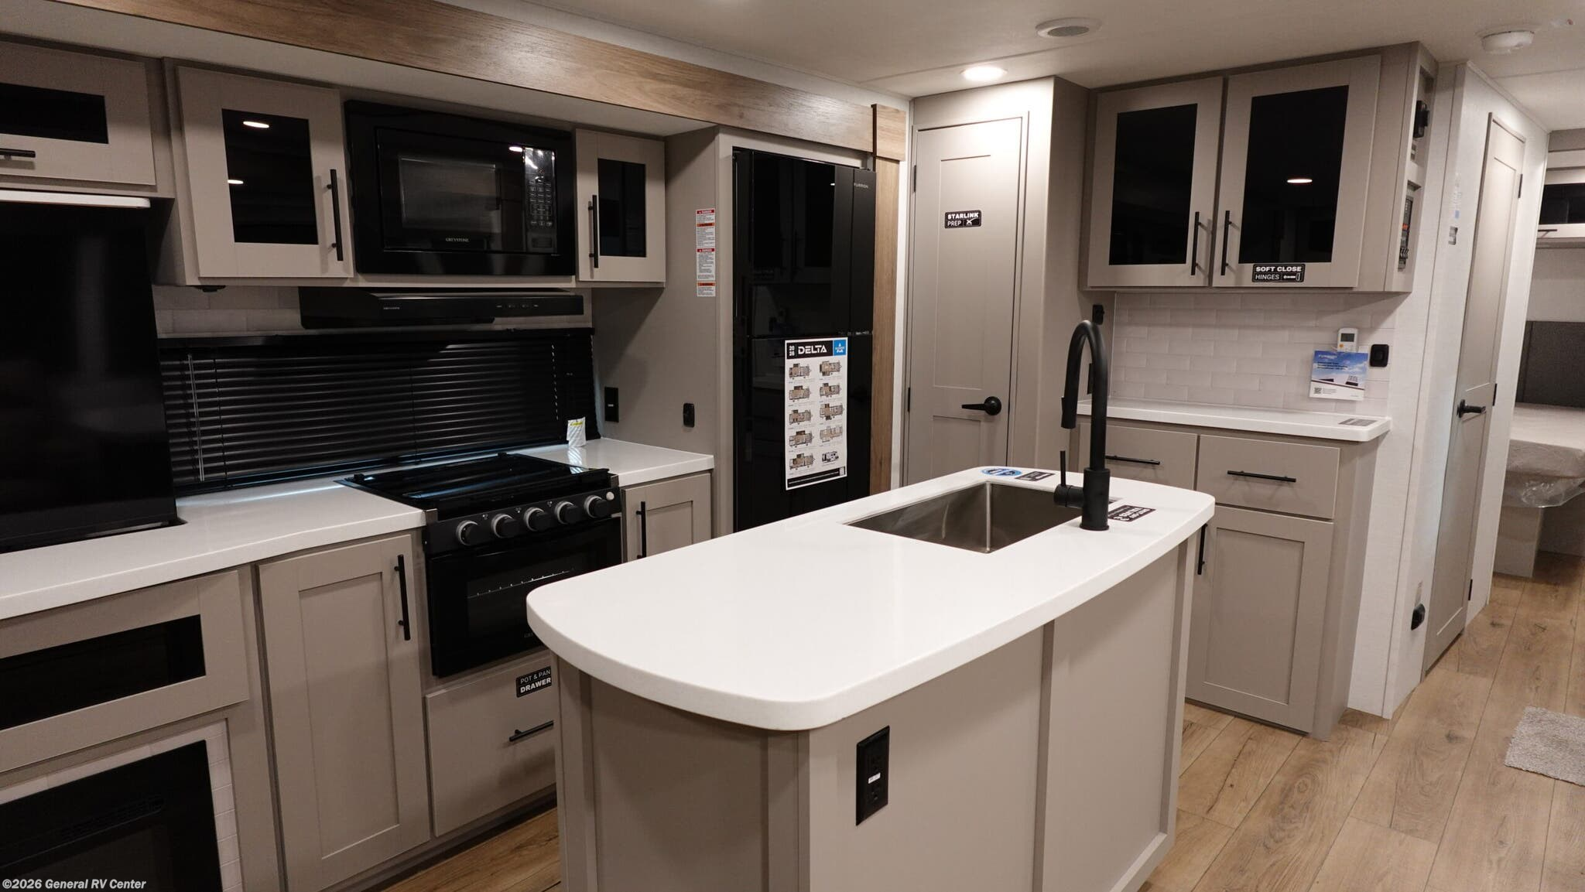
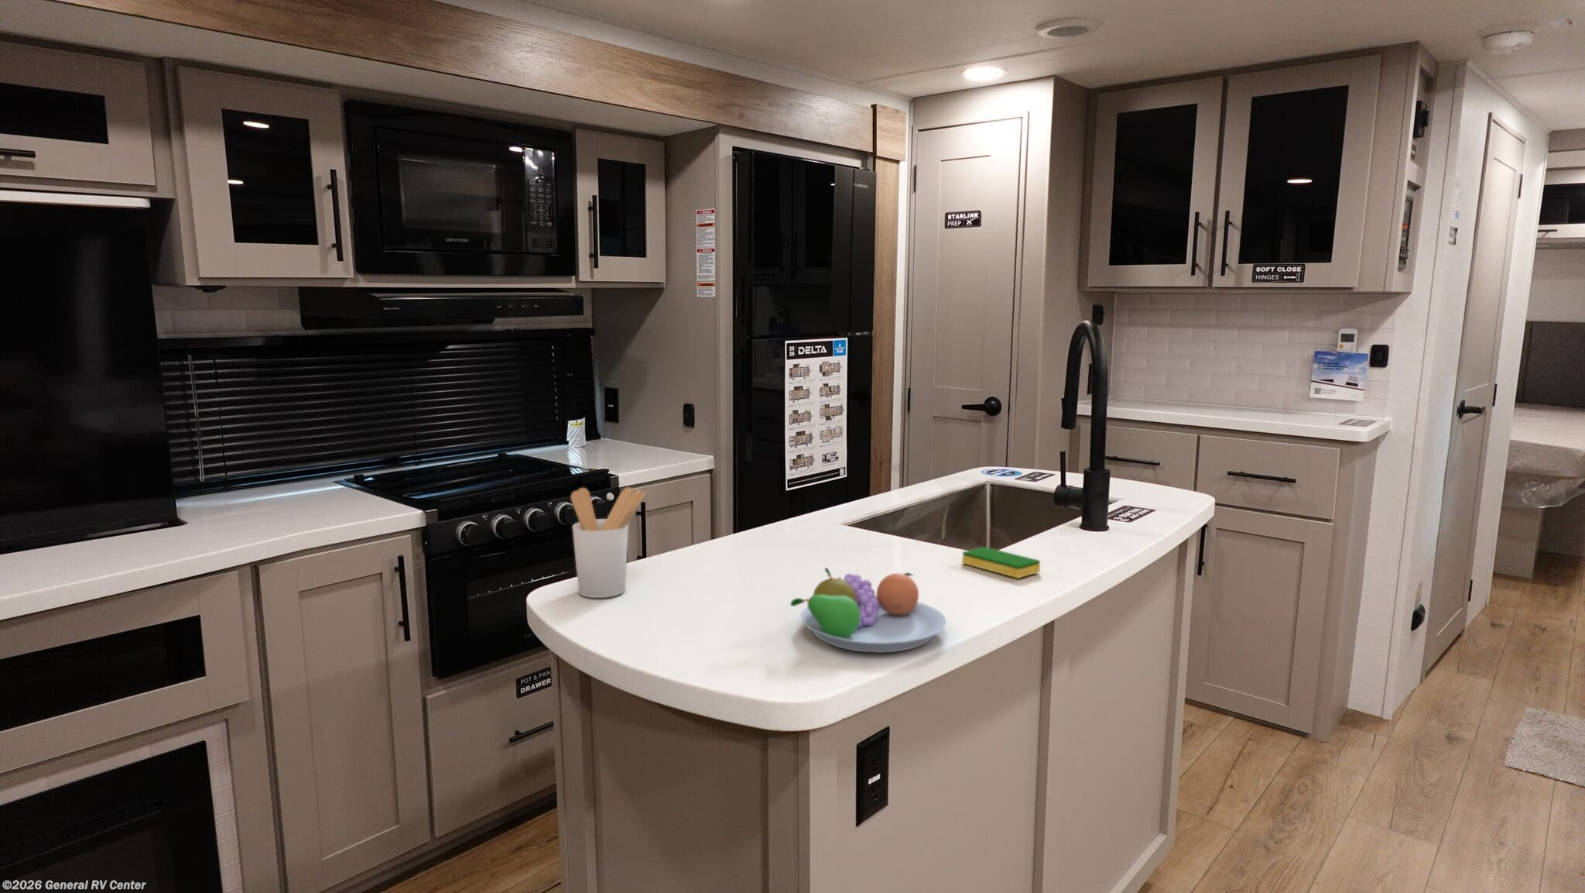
+ fruit bowl [789,567,947,653]
+ dish sponge [961,546,1041,579]
+ utensil holder [570,487,647,599]
